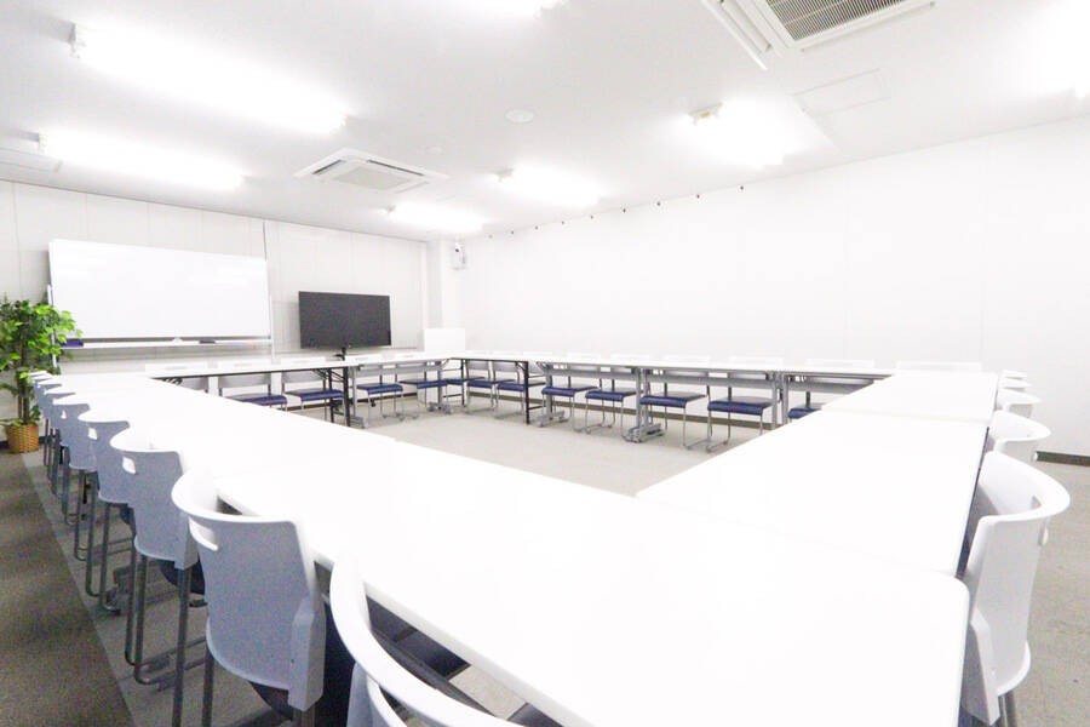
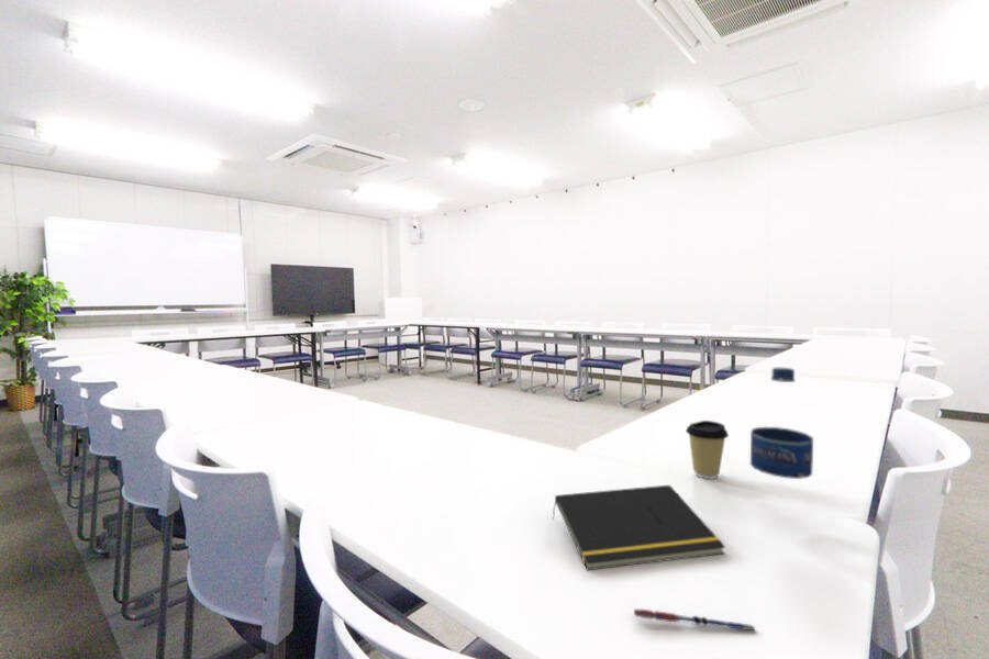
+ coffee cup [685,420,730,480]
+ pen [633,607,757,634]
+ water bottle [749,367,814,480]
+ notepad [551,484,726,571]
